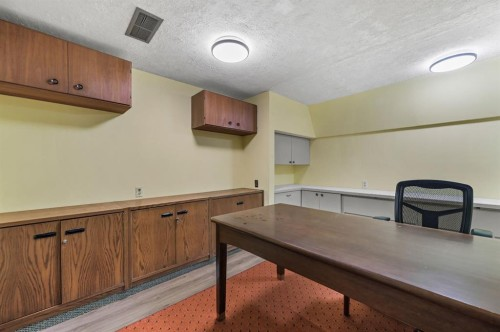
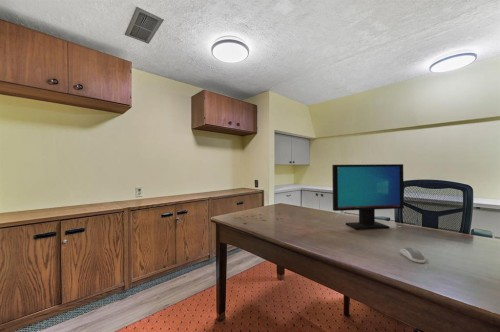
+ computer mouse [399,246,426,264]
+ computer monitor [331,163,405,231]
